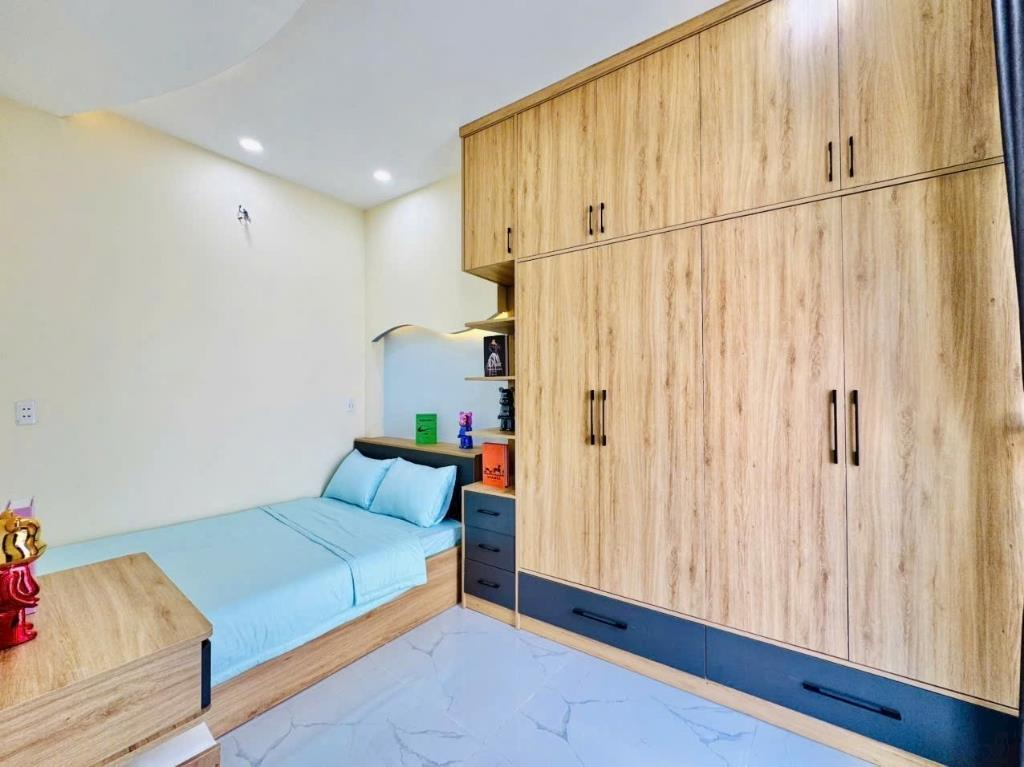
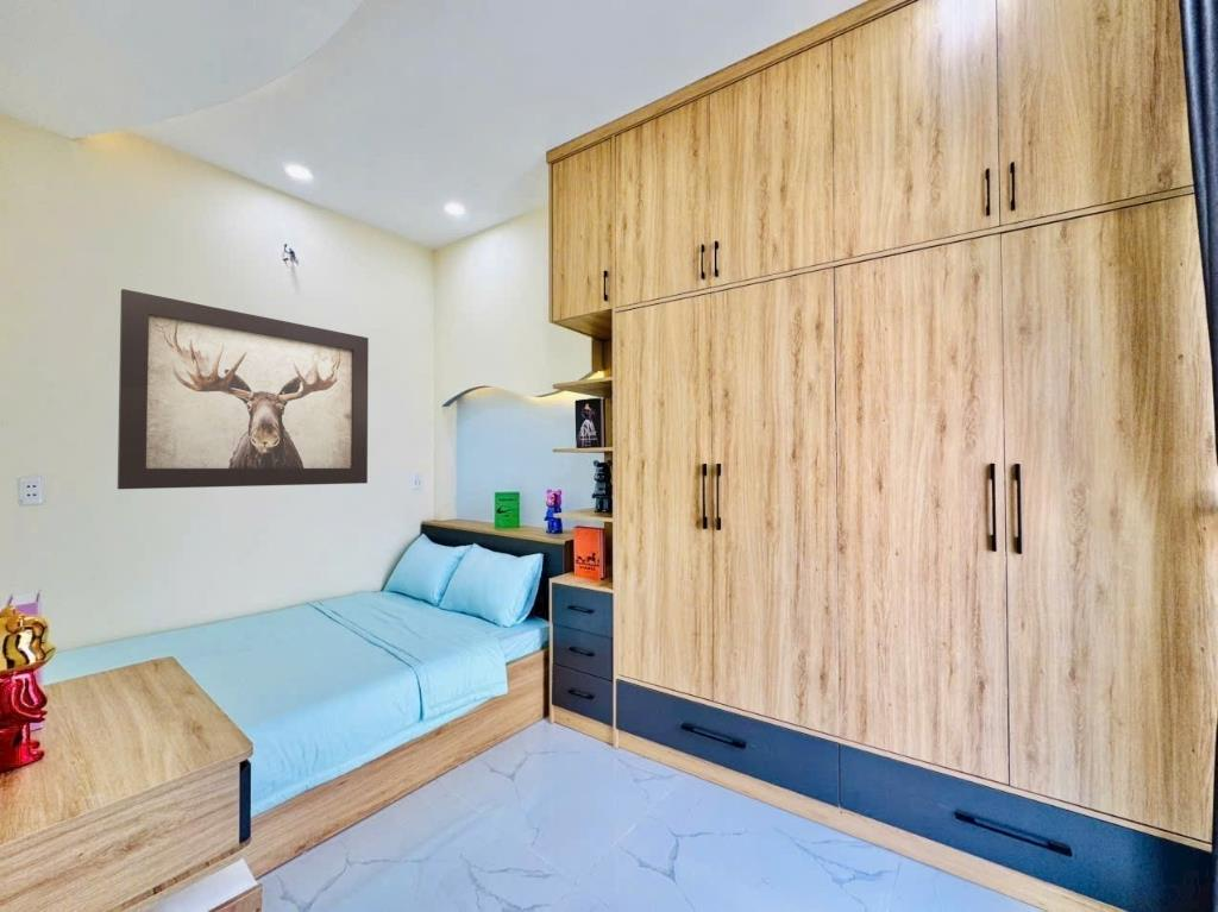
+ wall art [117,288,370,490]
